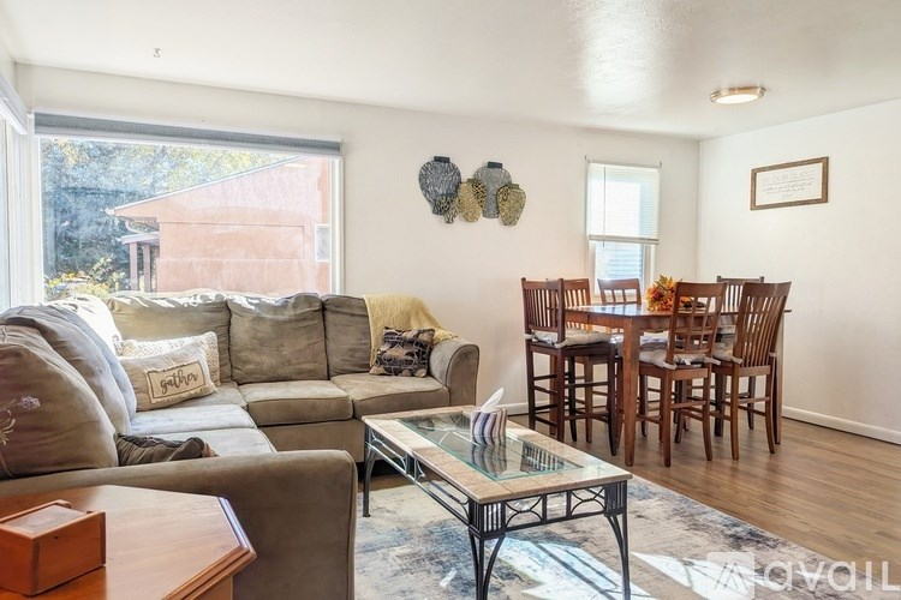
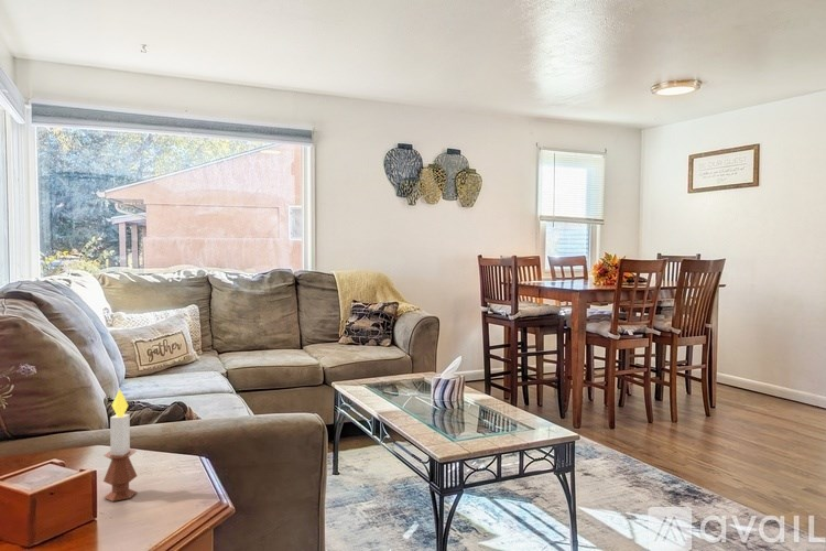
+ candle [102,388,138,503]
